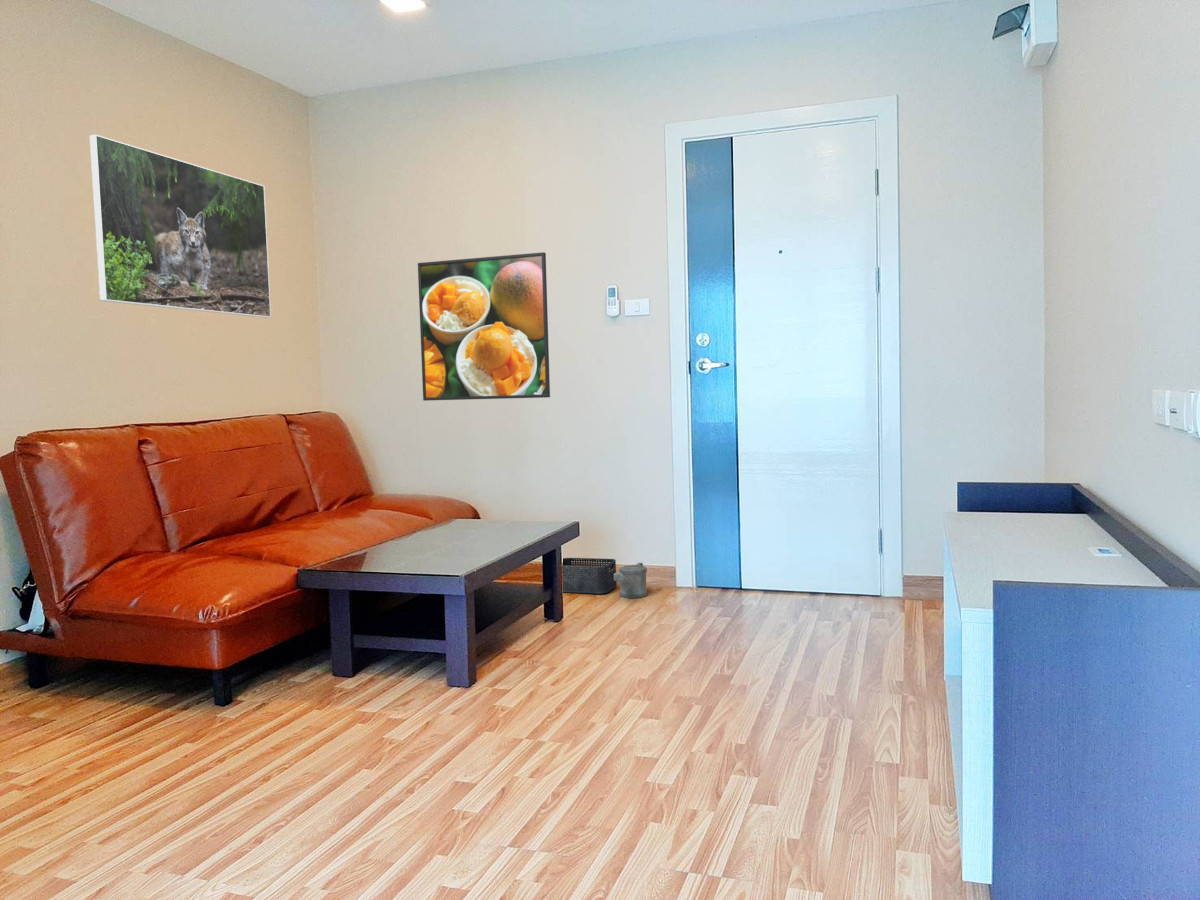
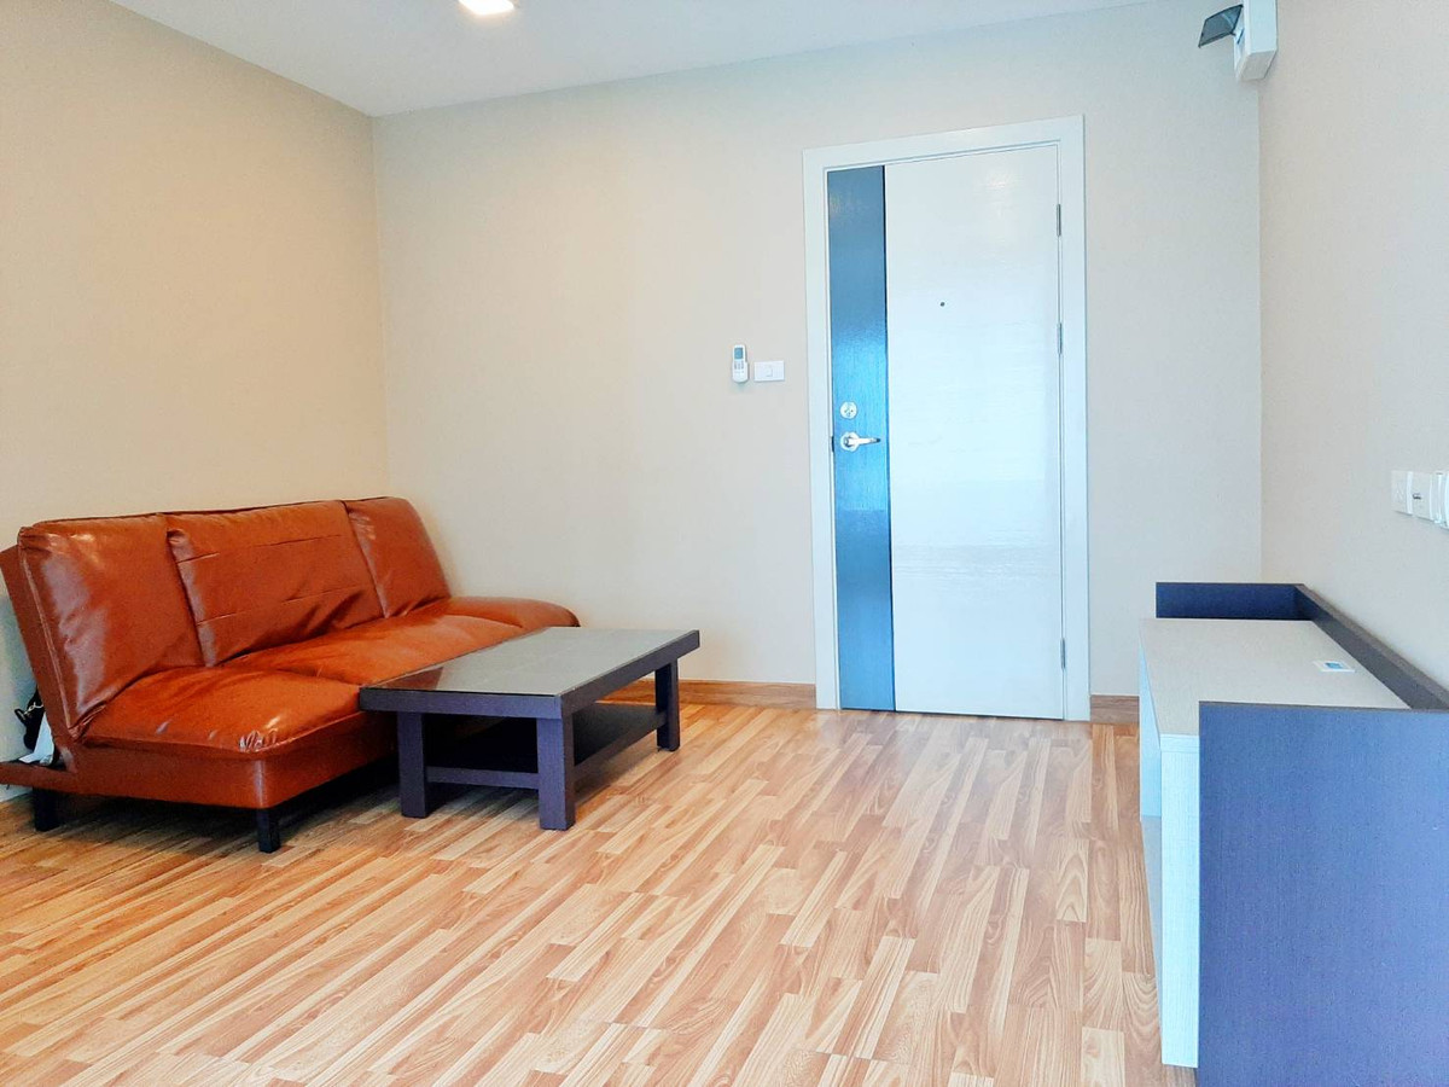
- watering can [614,562,648,599]
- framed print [89,133,272,319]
- storage bin [562,557,618,595]
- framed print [417,251,551,402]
